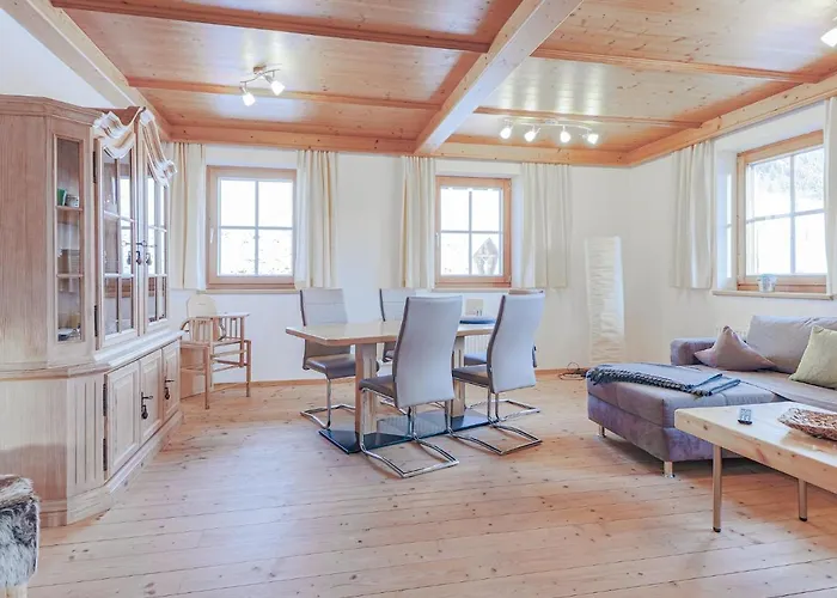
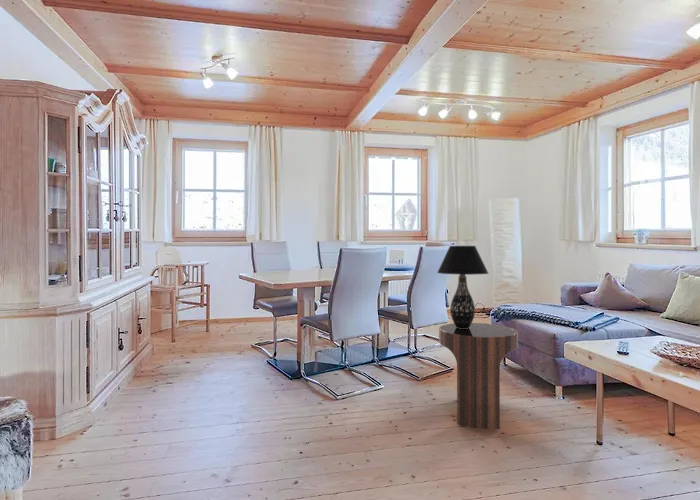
+ table lamp [436,245,490,329]
+ side table [438,322,519,430]
